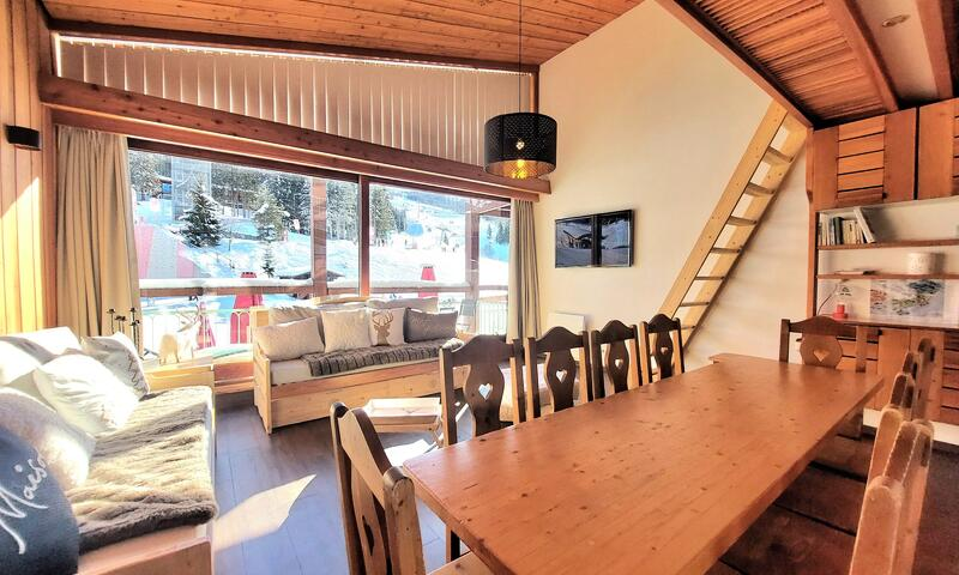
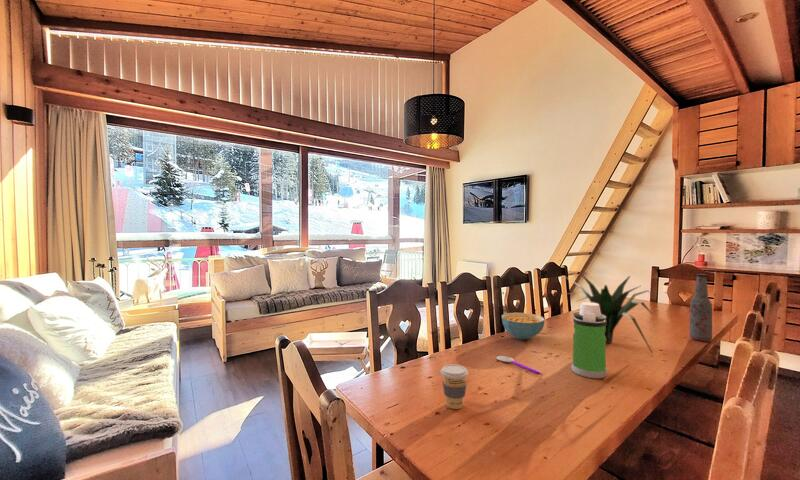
+ bottle [688,273,713,342]
+ cereal bowl [501,312,546,340]
+ plant [558,273,659,354]
+ coffee cup [440,363,469,410]
+ spoon [496,355,541,375]
+ water bottle [570,301,608,379]
